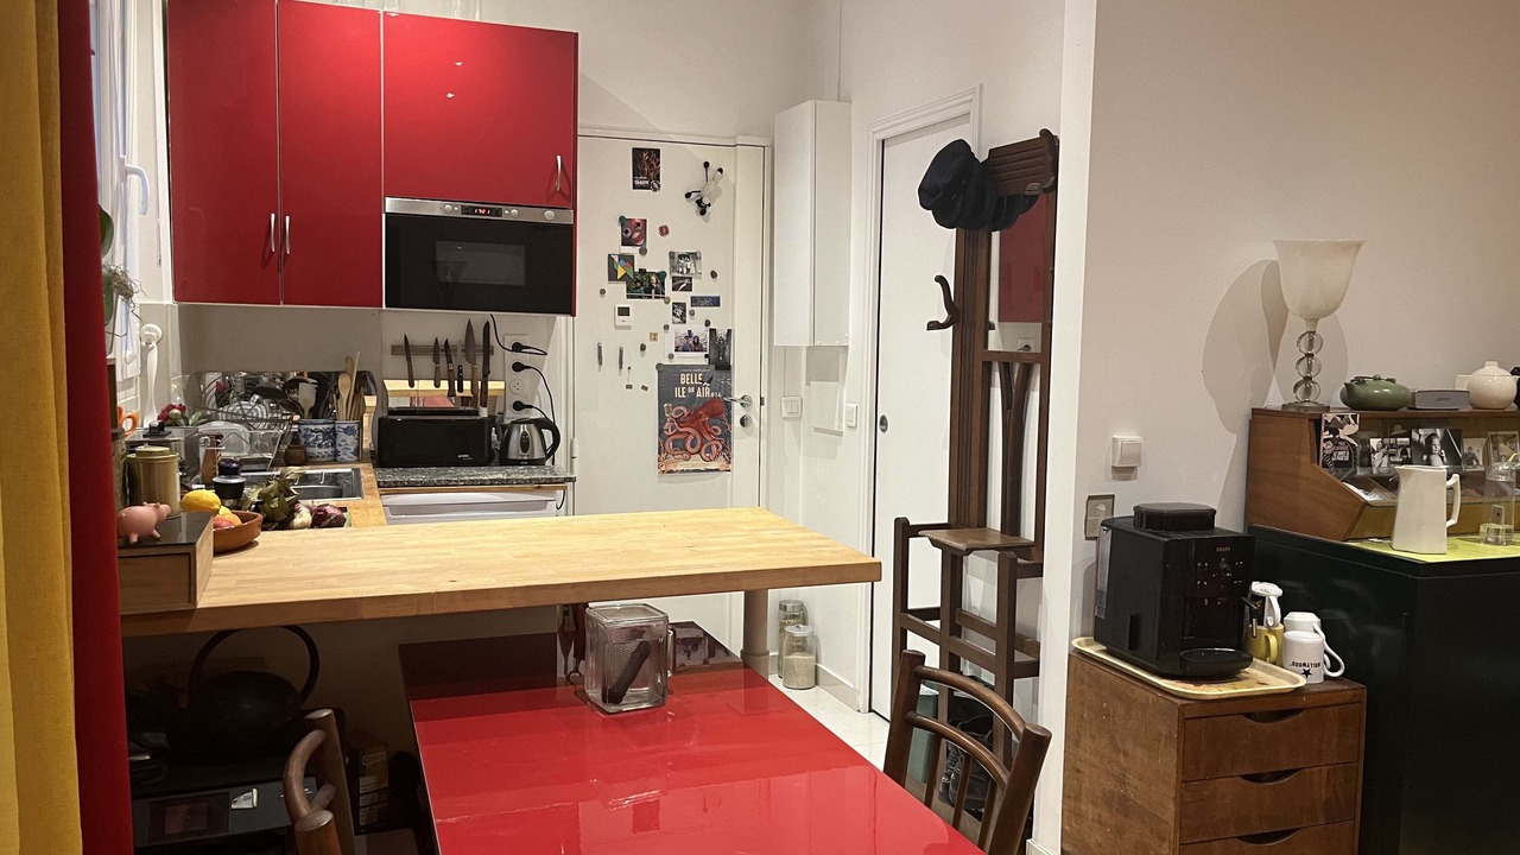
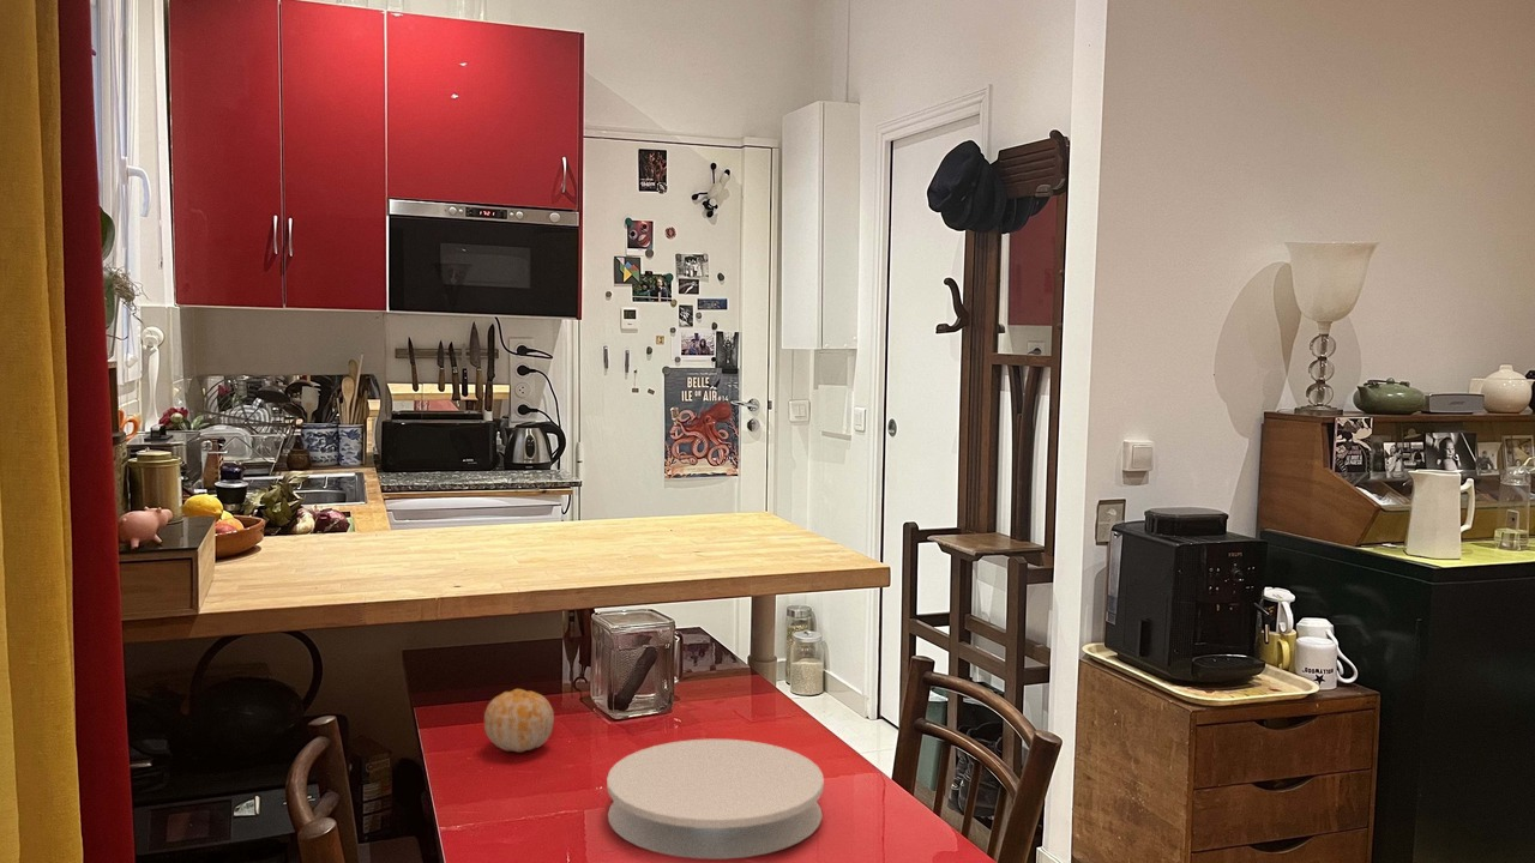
+ plate [606,738,825,861]
+ fruit [483,688,555,753]
